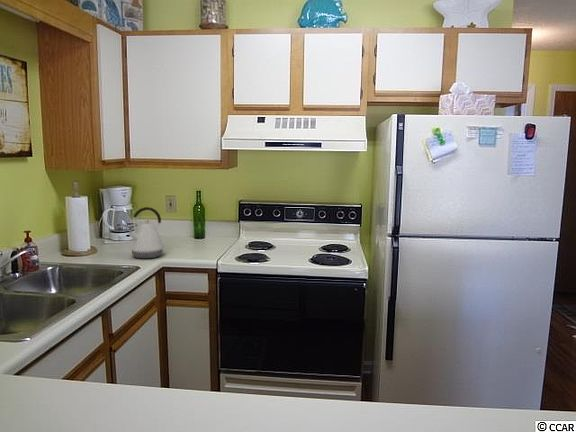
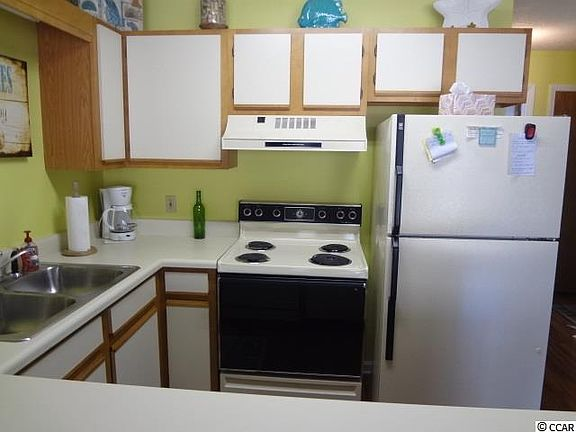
- kettle [127,206,165,259]
